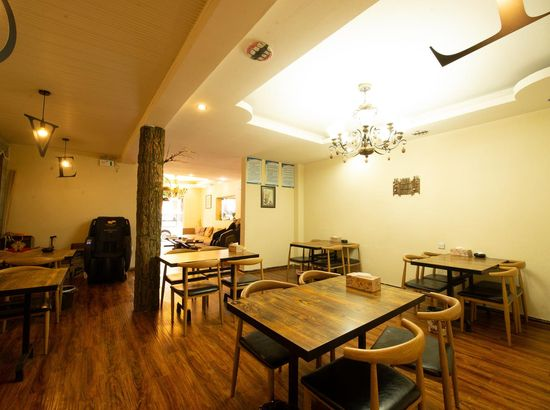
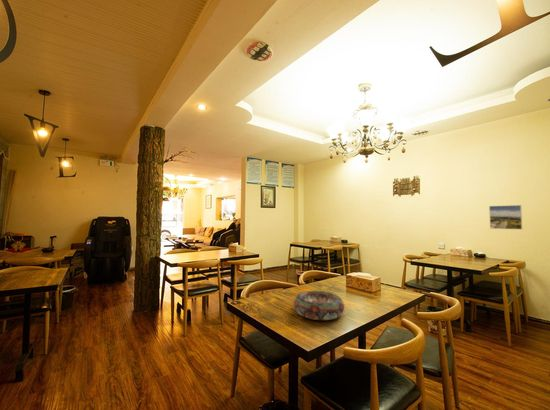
+ decorative bowl [292,290,345,321]
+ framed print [488,204,523,231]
